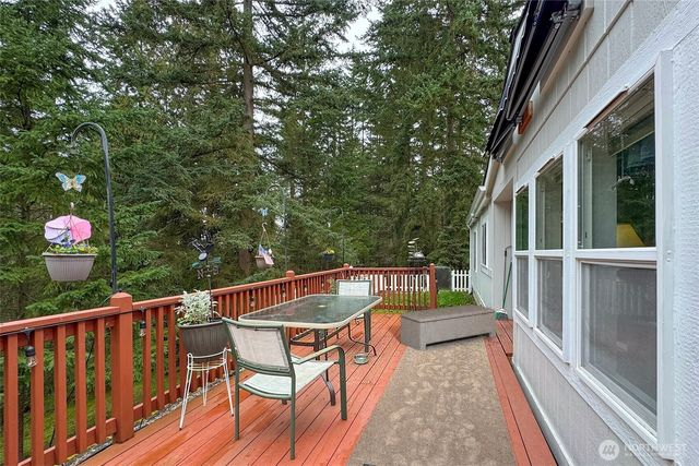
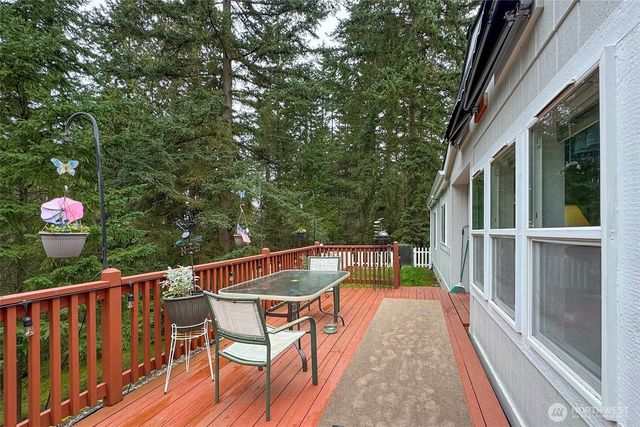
- bench [400,303,497,353]
